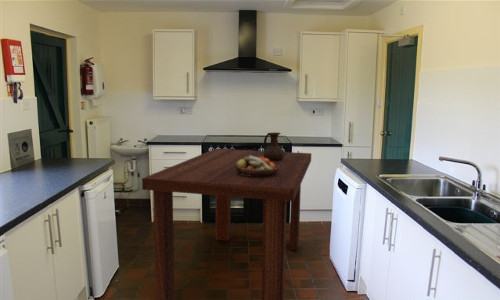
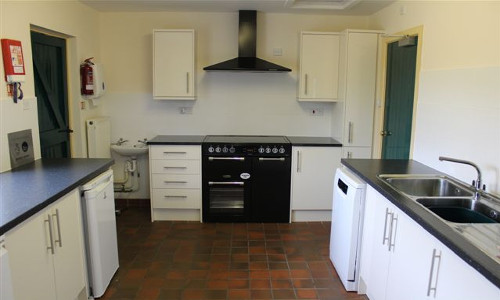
- fruit bowl [236,156,279,177]
- dining table [141,148,312,300]
- ceramic pitcher [263,132,285,160]
